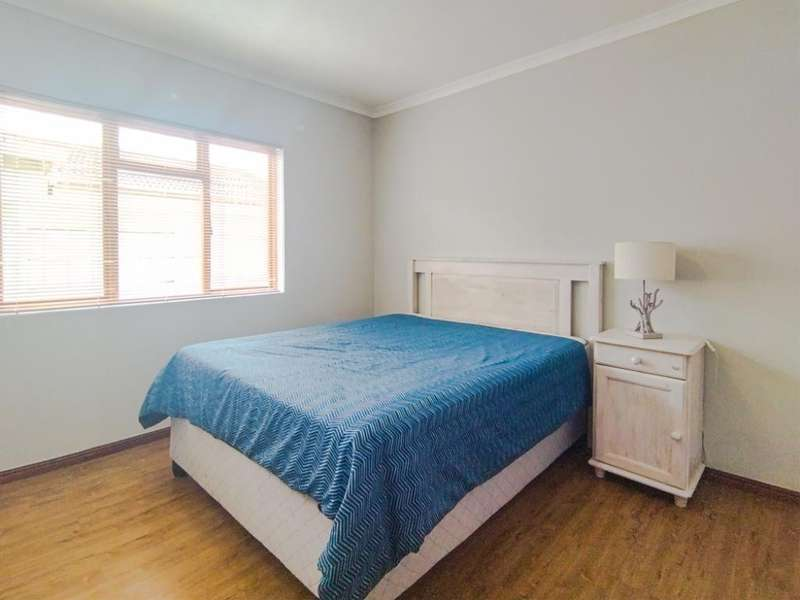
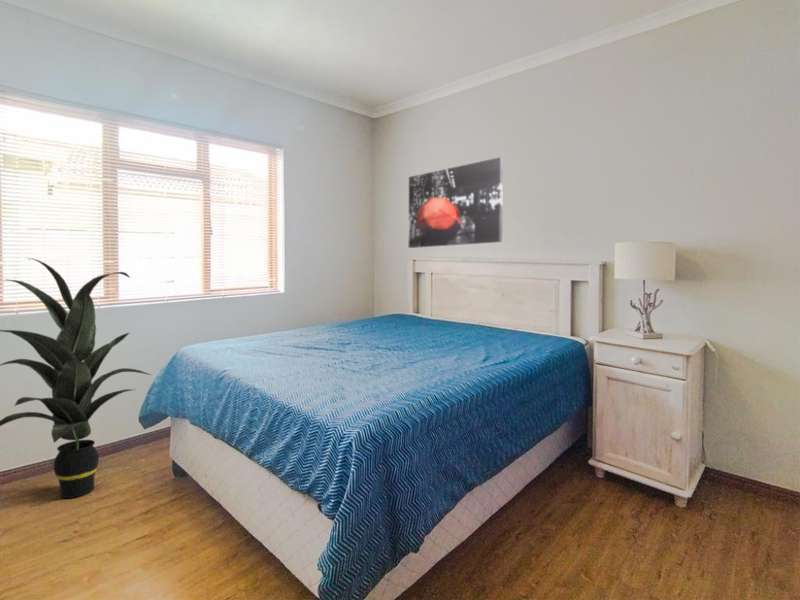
+ wall art [408,156,504,249]
+ indoor plant [0,256,152,499]
